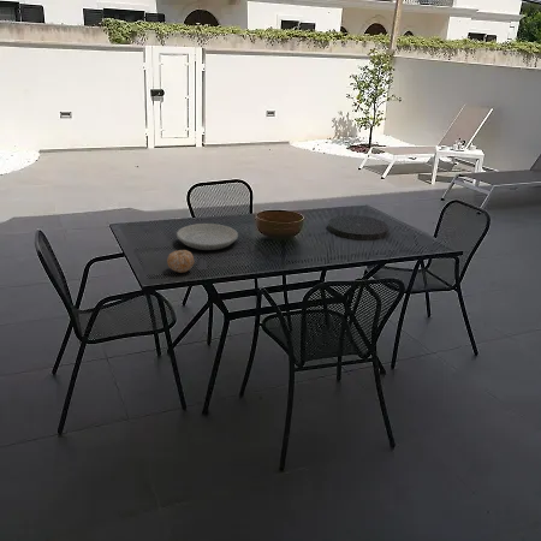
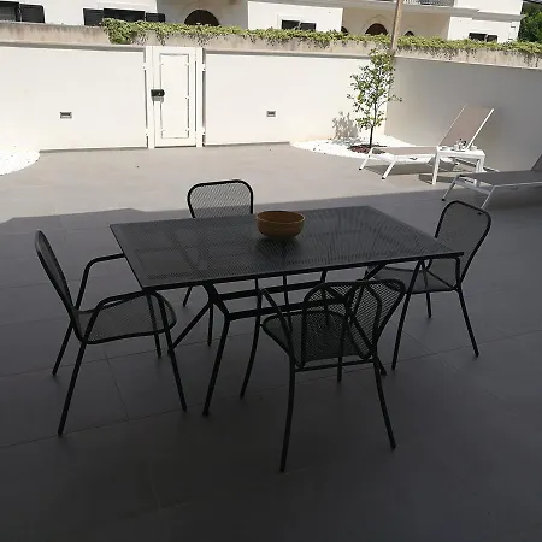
- plate [176,222,239,251]
- fruit [166,249,195,274]
- plate [327,214,390,240]
